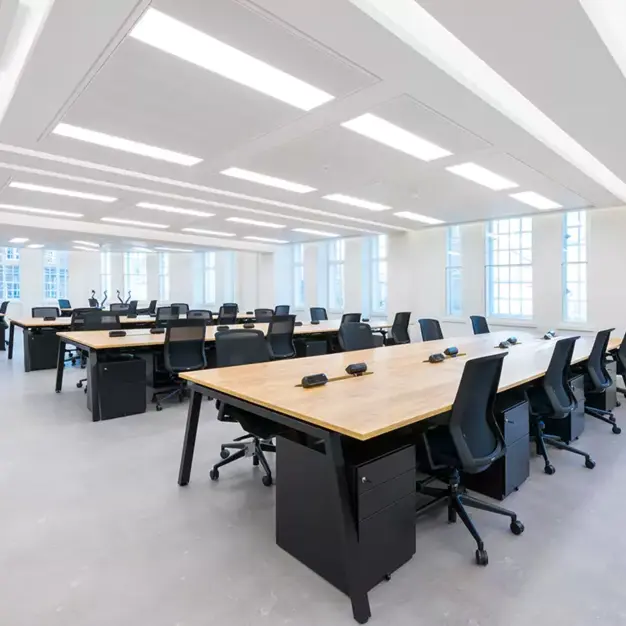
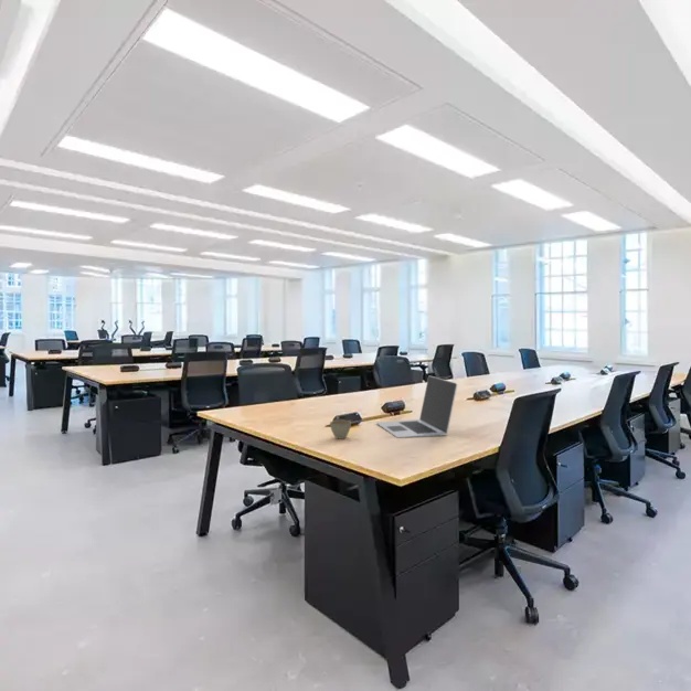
+ flower pot [329,419,352,439]
+ laptop [375,375,459,439]
